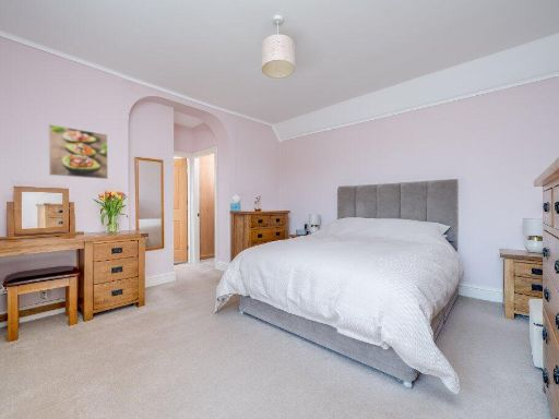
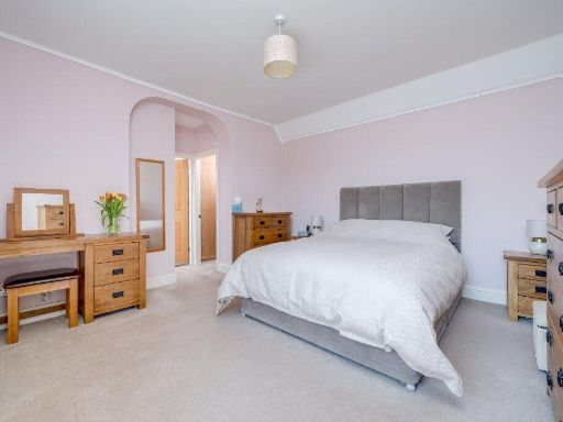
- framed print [48,123,109,180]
